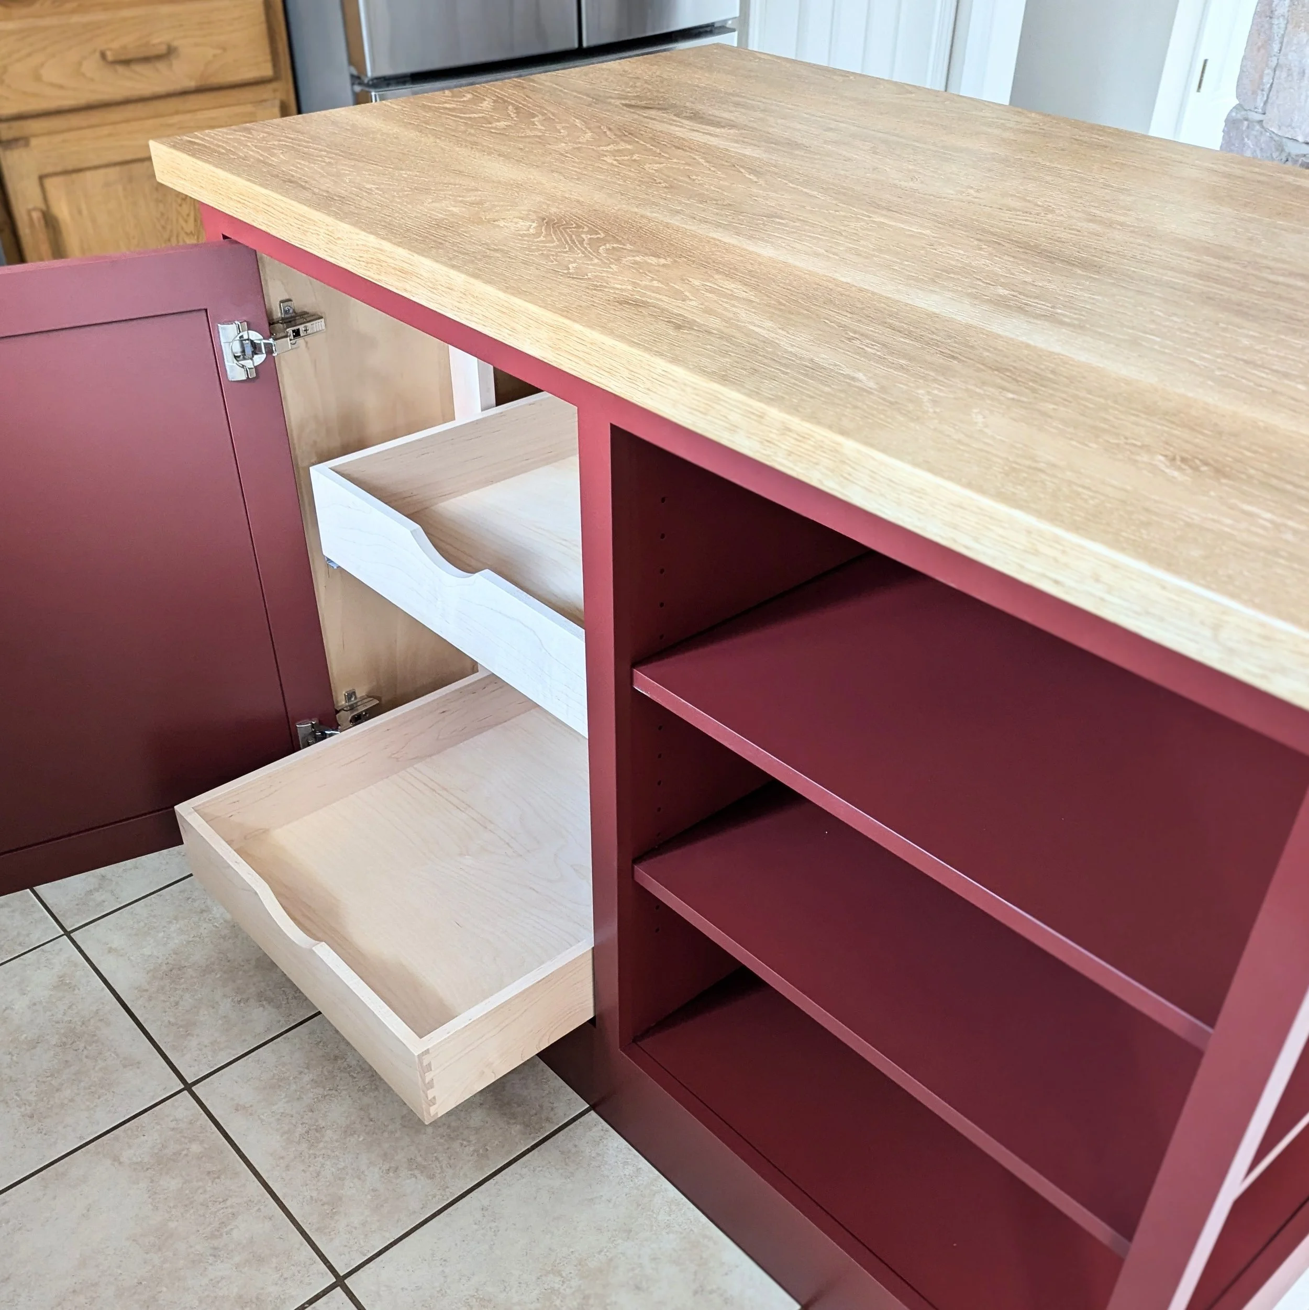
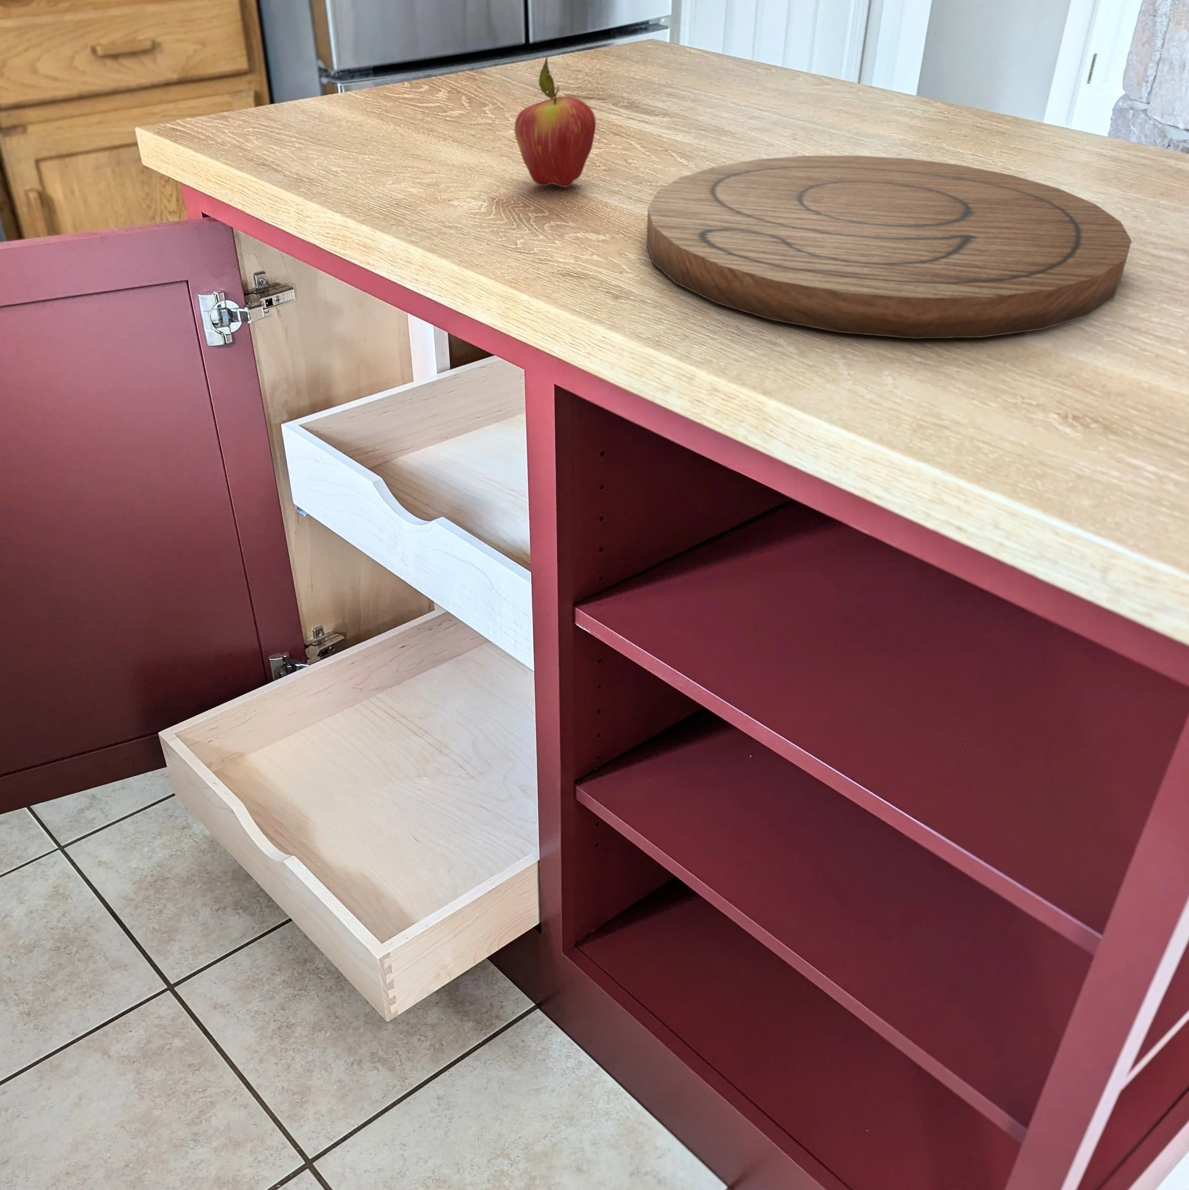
+ fruit [514,56,597,188]
+ cutting board [646,155,1132,339]
